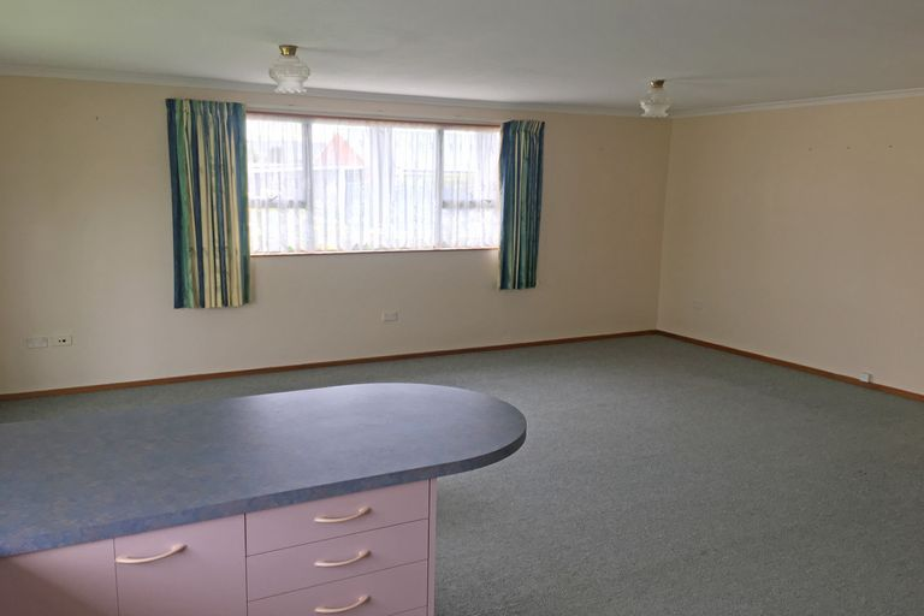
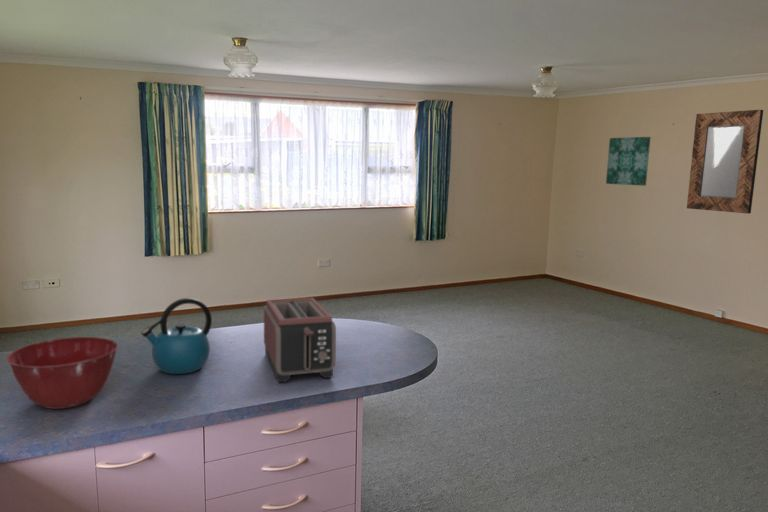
+ wall art [605,136,652,187]
+ mixing bowl [6,336,119,410]
+ kettle [140,297,213,375]
+ home mirror [686,109,764,215]
+ toaster [263,297,337,383]
